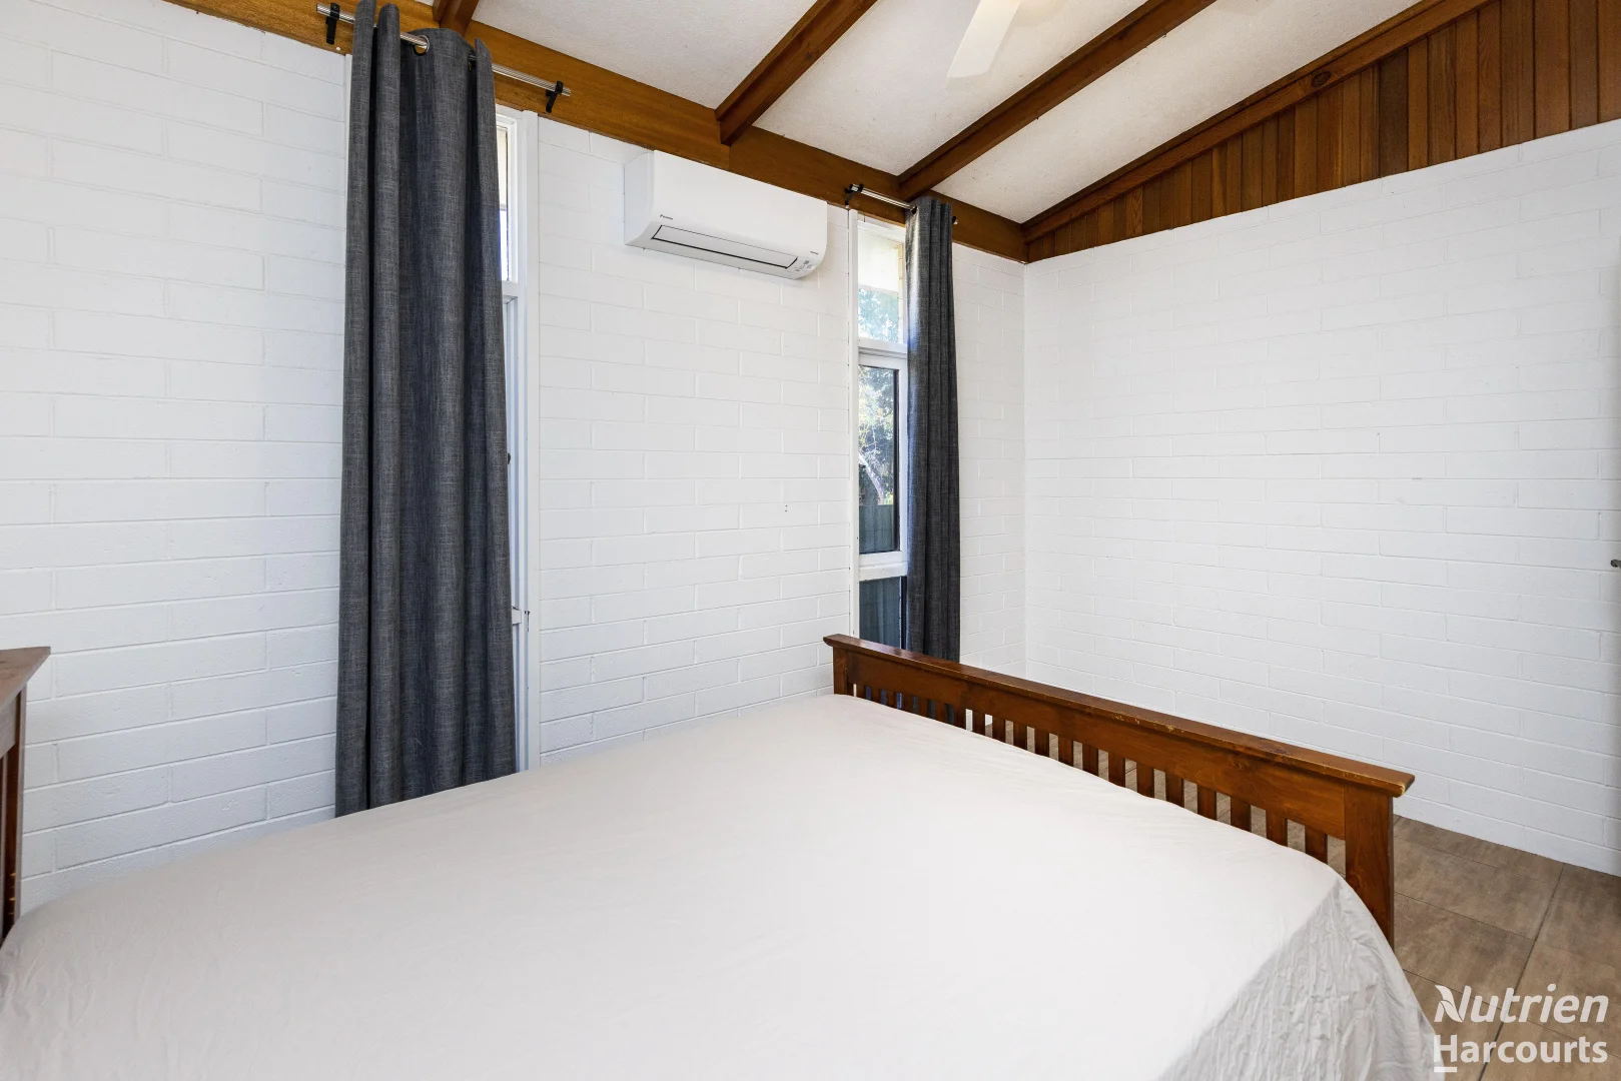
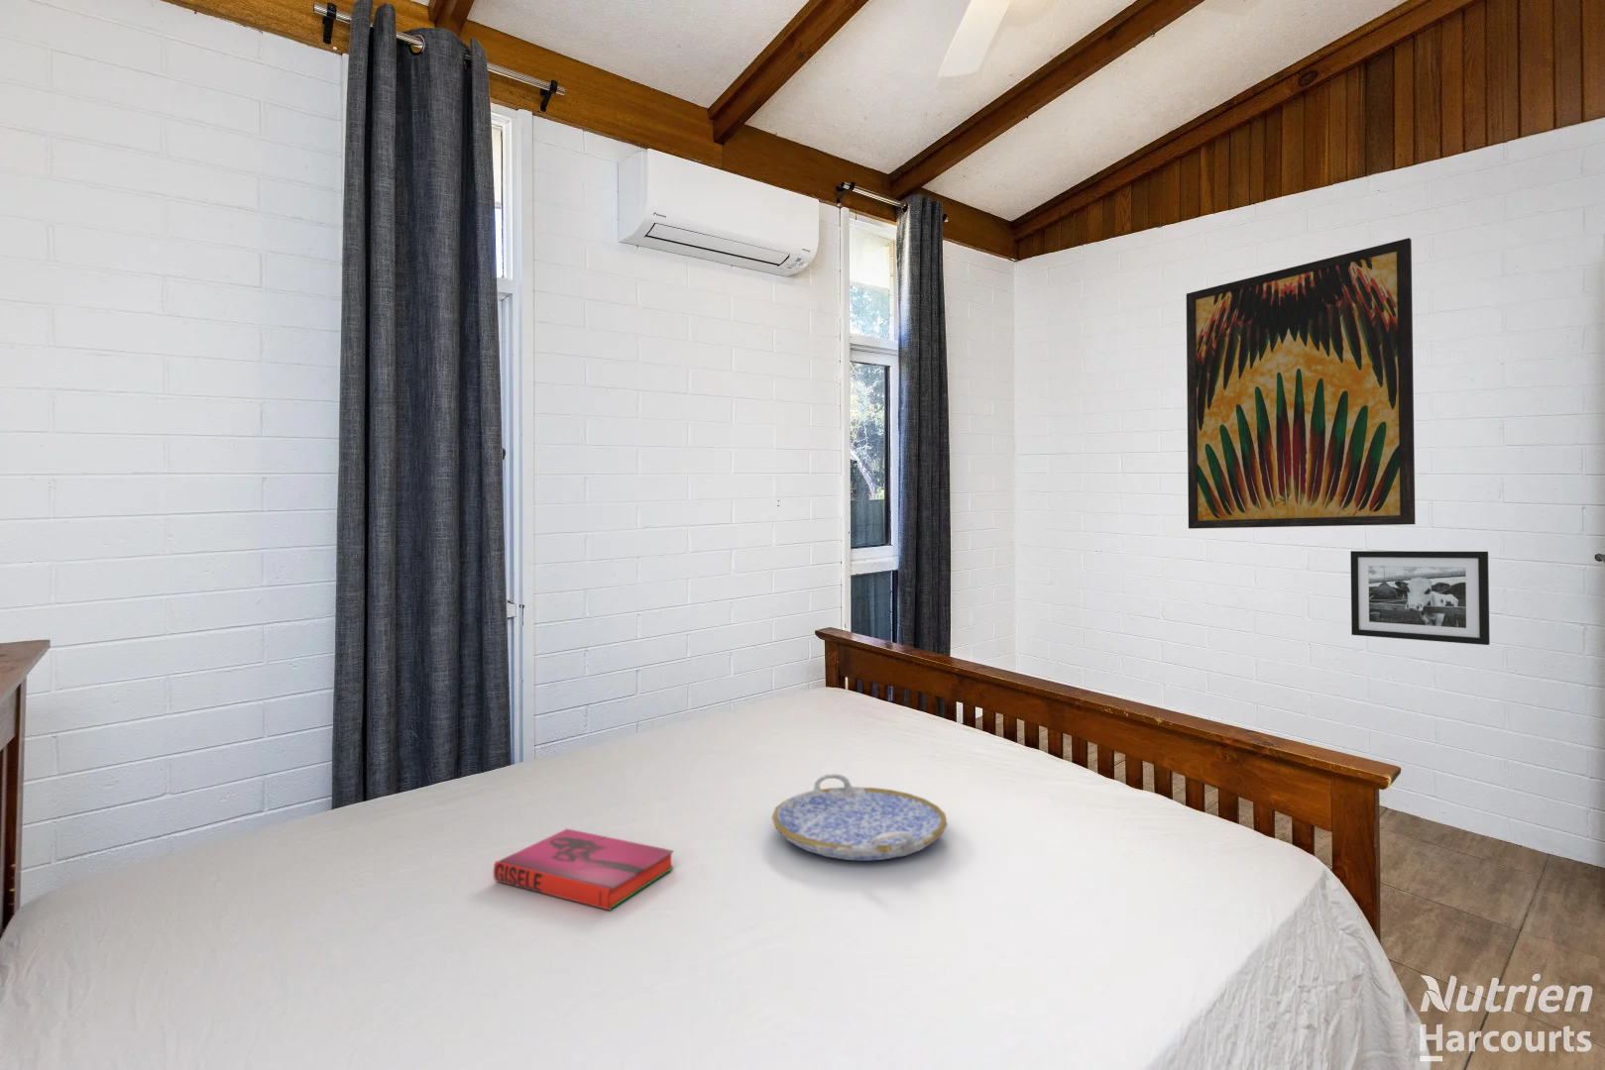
+ serving tray [771,773,949,862]
+ wall art [1186,236,1416,530]
+ hardback book [491,829,675,911]
+ picture frame [1349,549,1491,646]
